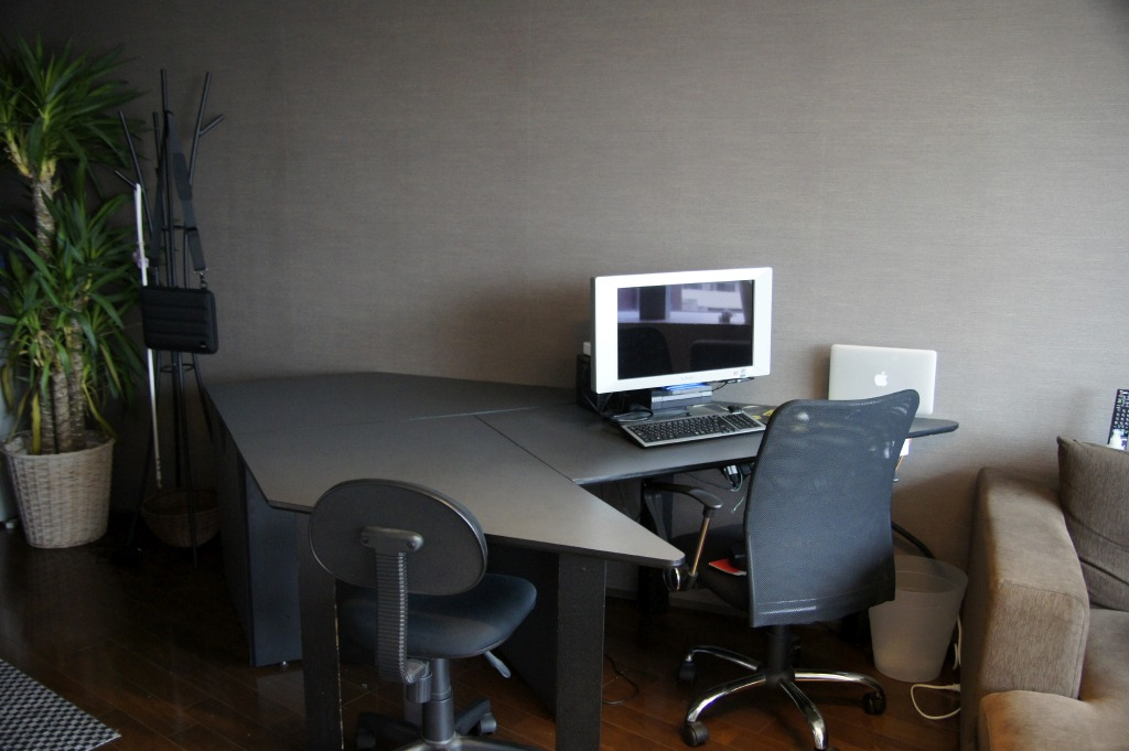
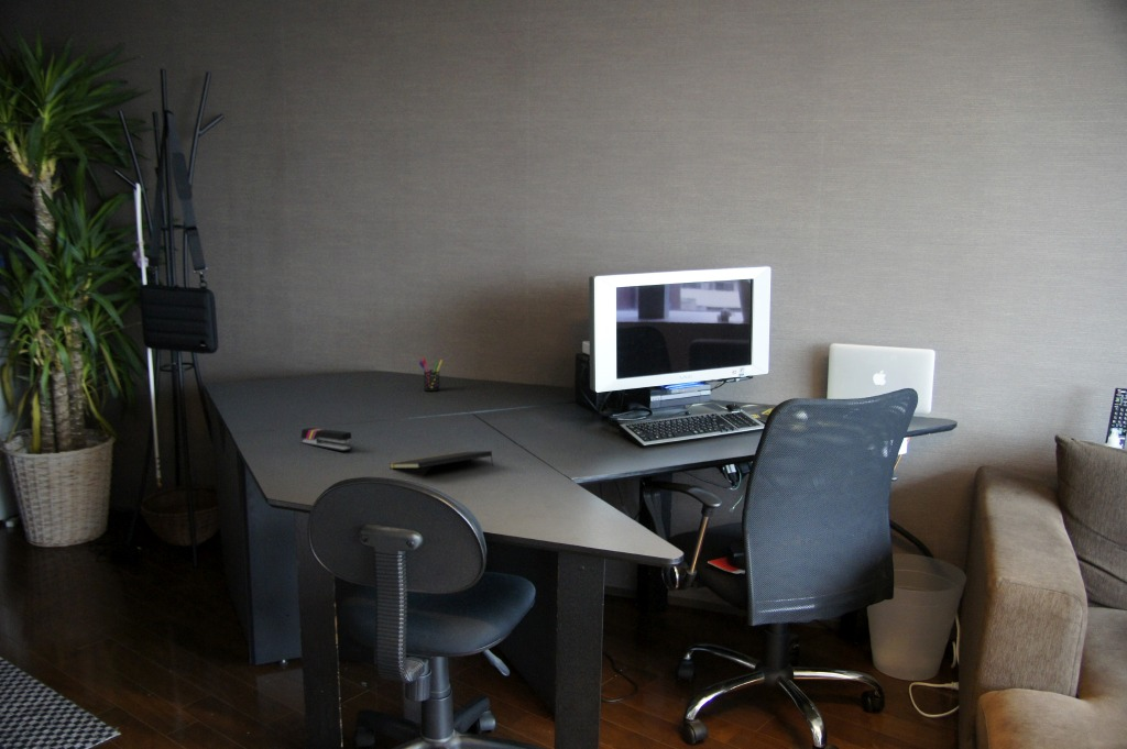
+ pen holder [418,356,444,393]
+ notepad [389,450,494,470]
+ stapler [299,427,353,452]
